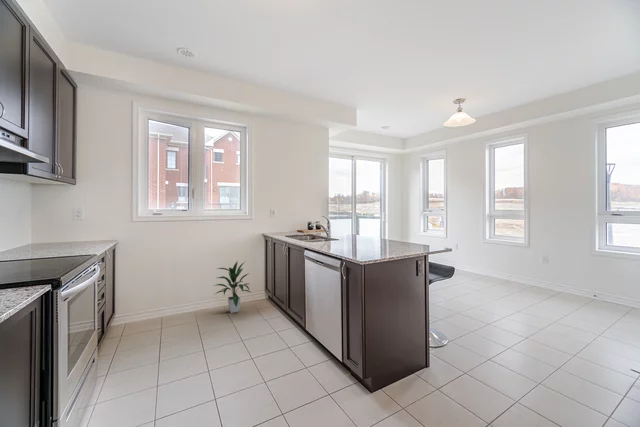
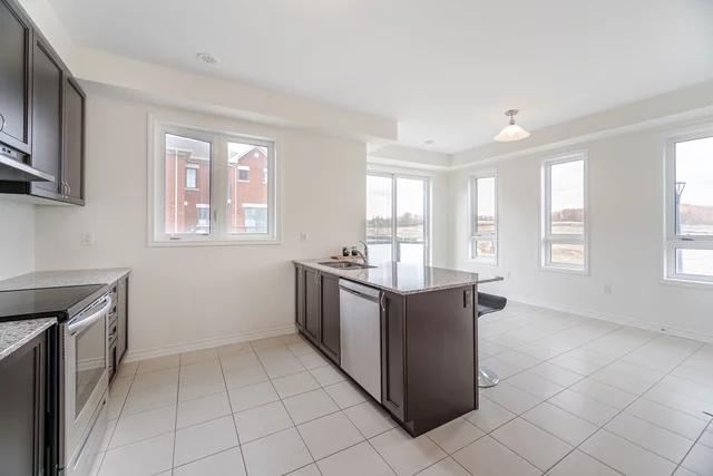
- indoor plant [213,260,252,314]
